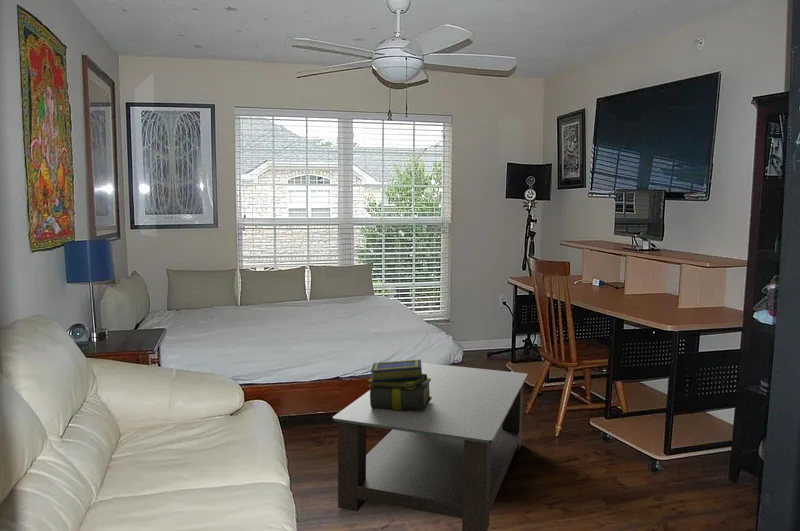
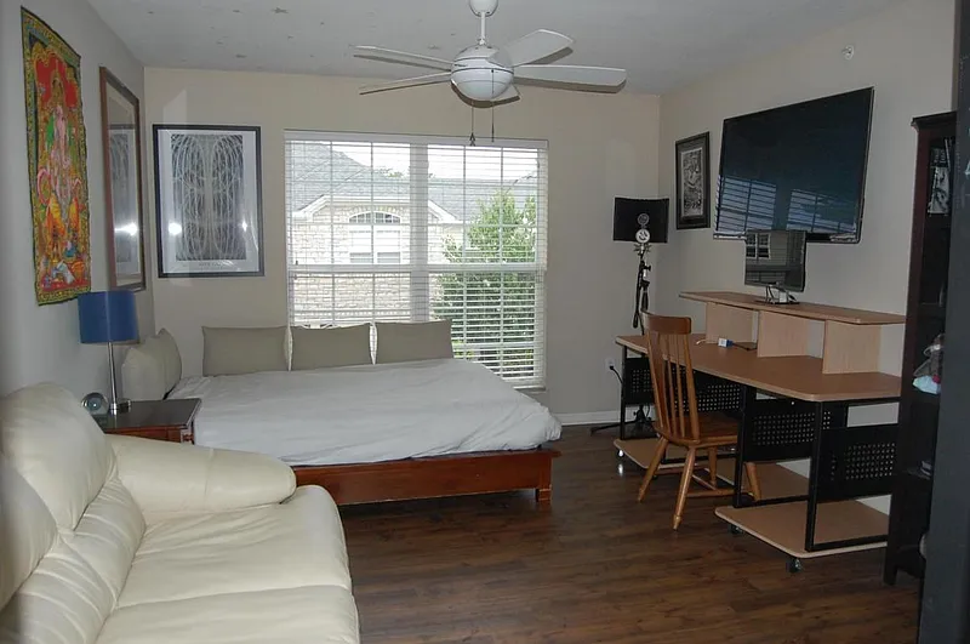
- coffee table [332,362,529,531]
- stack of books [367,358,432,410]
